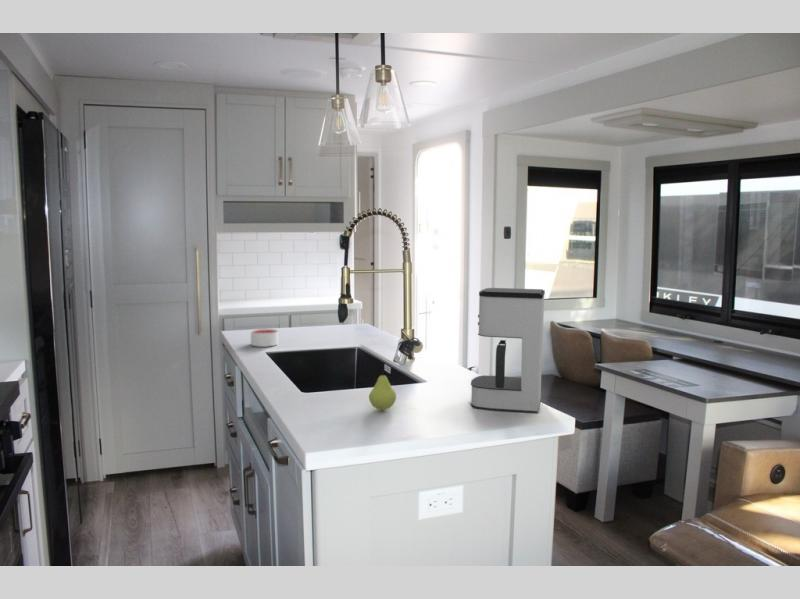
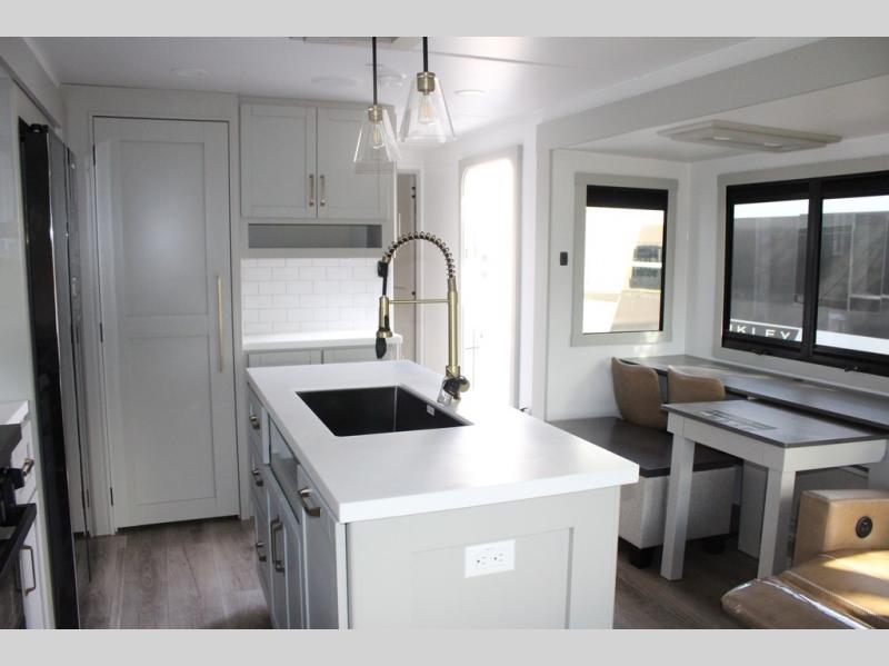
- coffee maker [470,287,546,414]
- fruit [368,369,397,411]
- candle [250,328,279,348]
